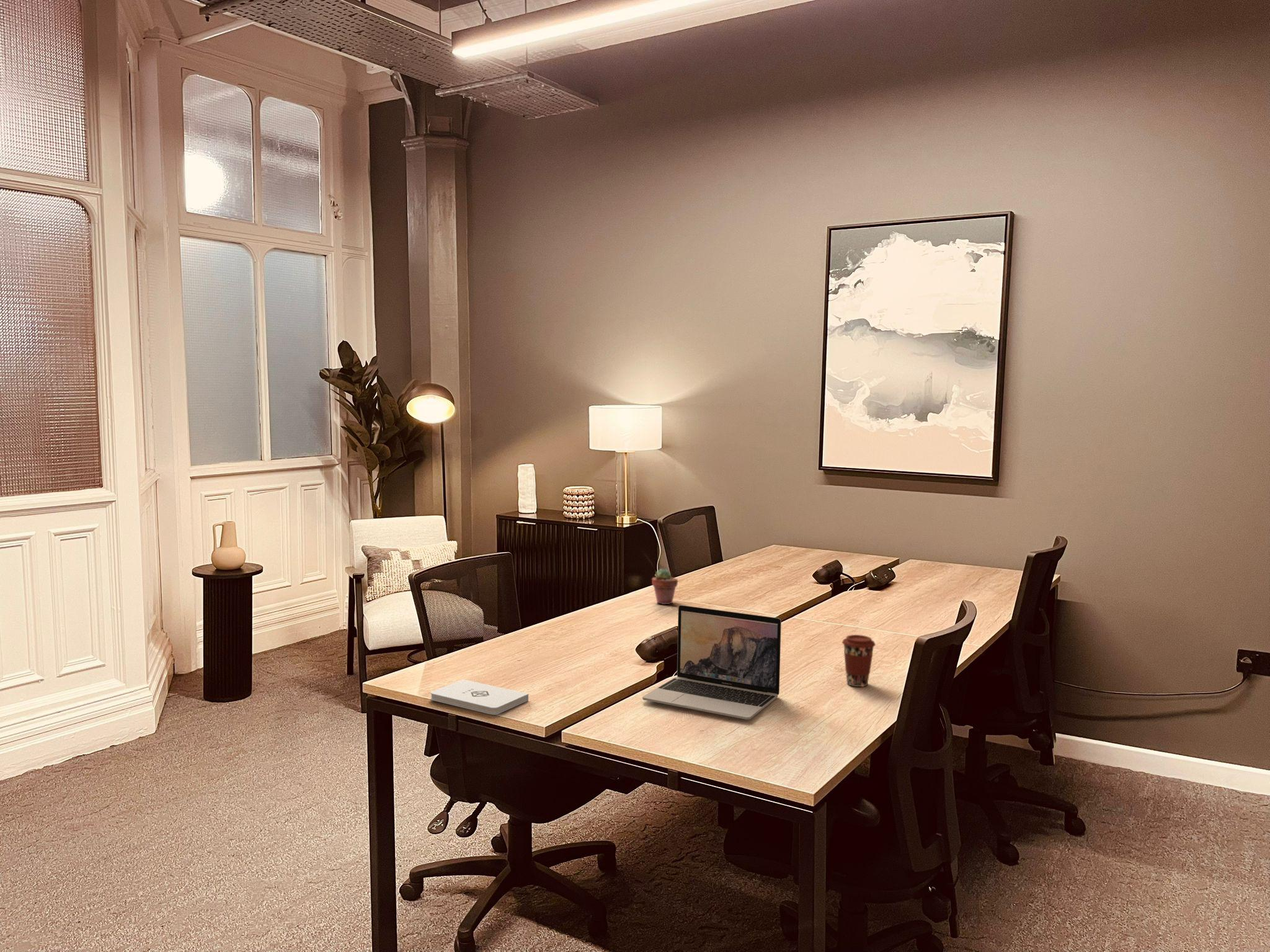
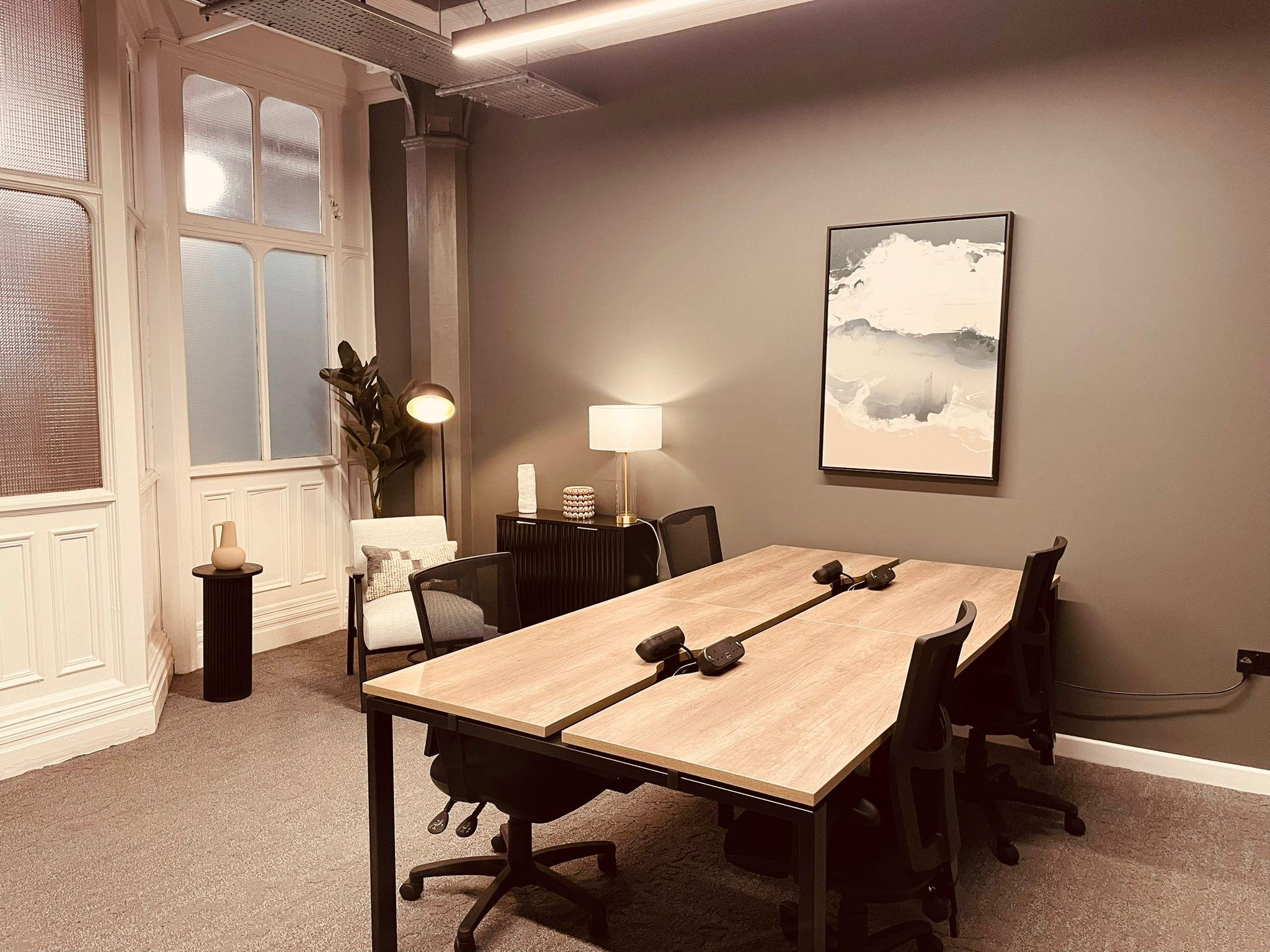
- notepad [430,679,529,715]
- potted succulent [651,568,678,605]
- laptop [642,604,782,720]
- coffee cup [841,634,876,687]
